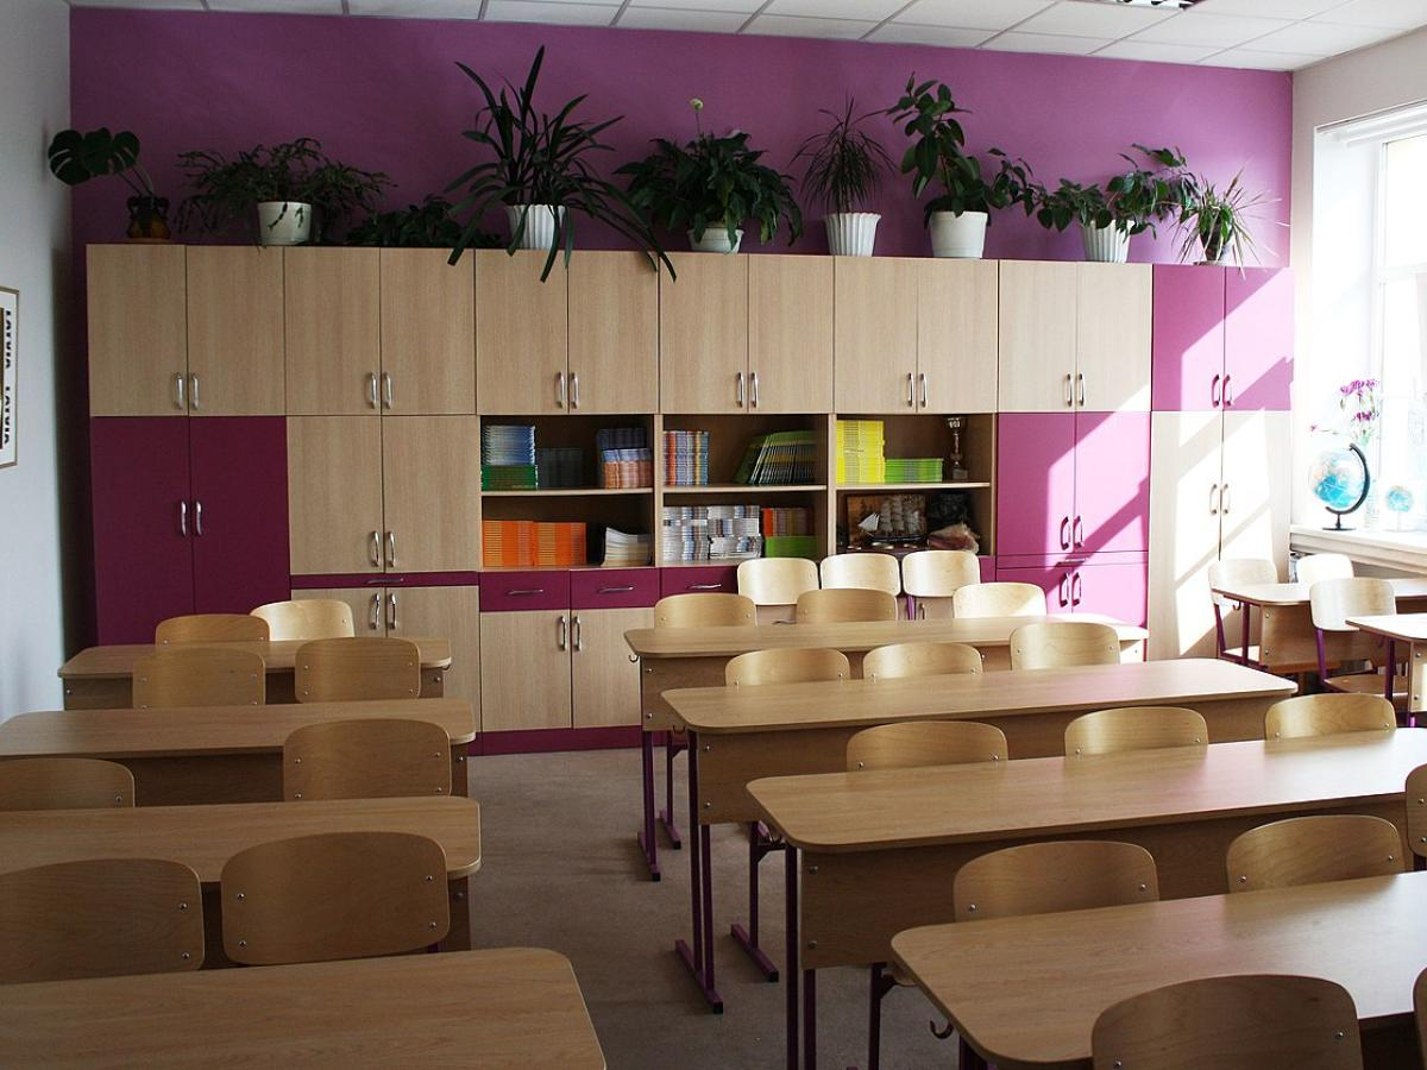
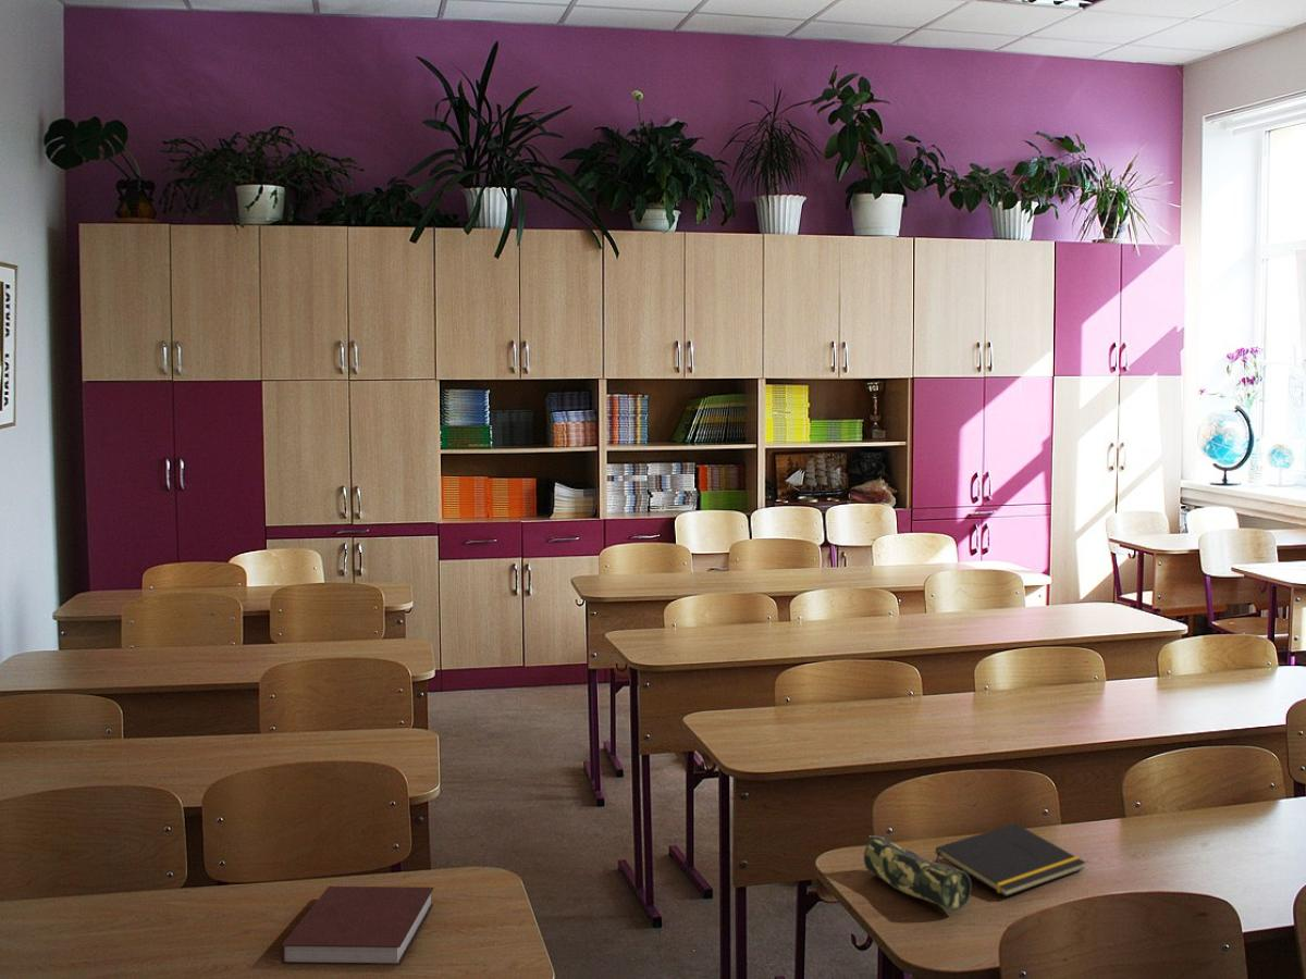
+ notebook [280,885,435,967]
+ pencil case [863,834,973,912]
+ notepad [935,822,1086,897]
